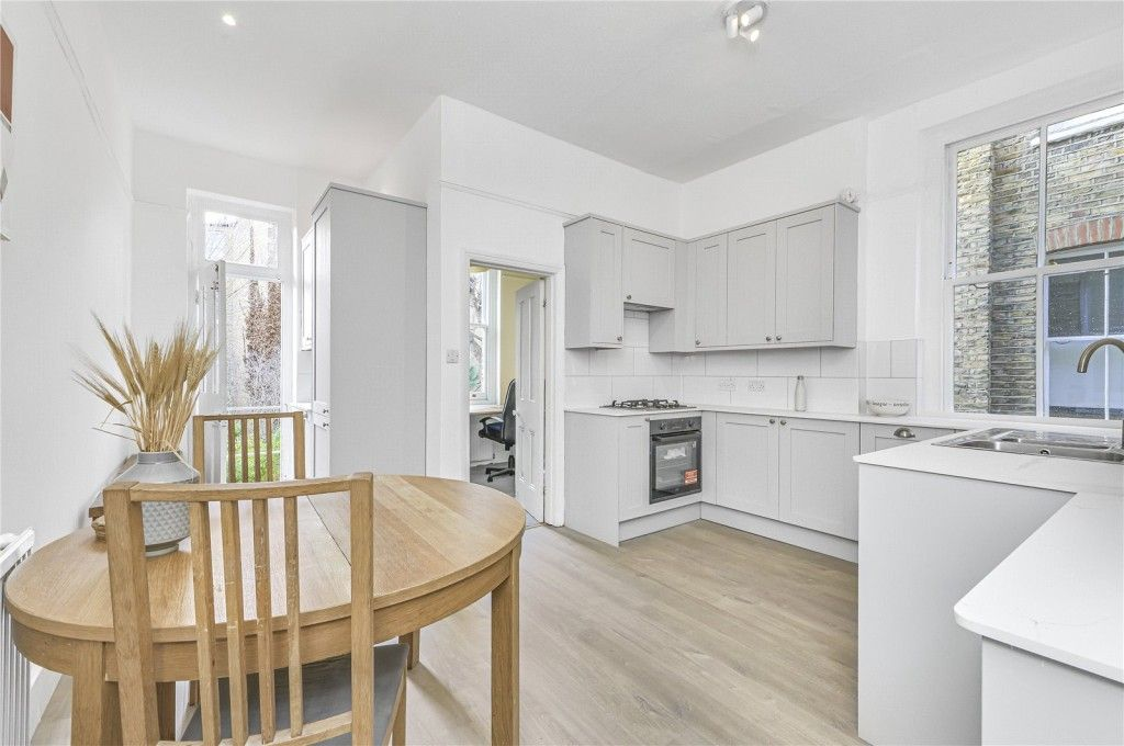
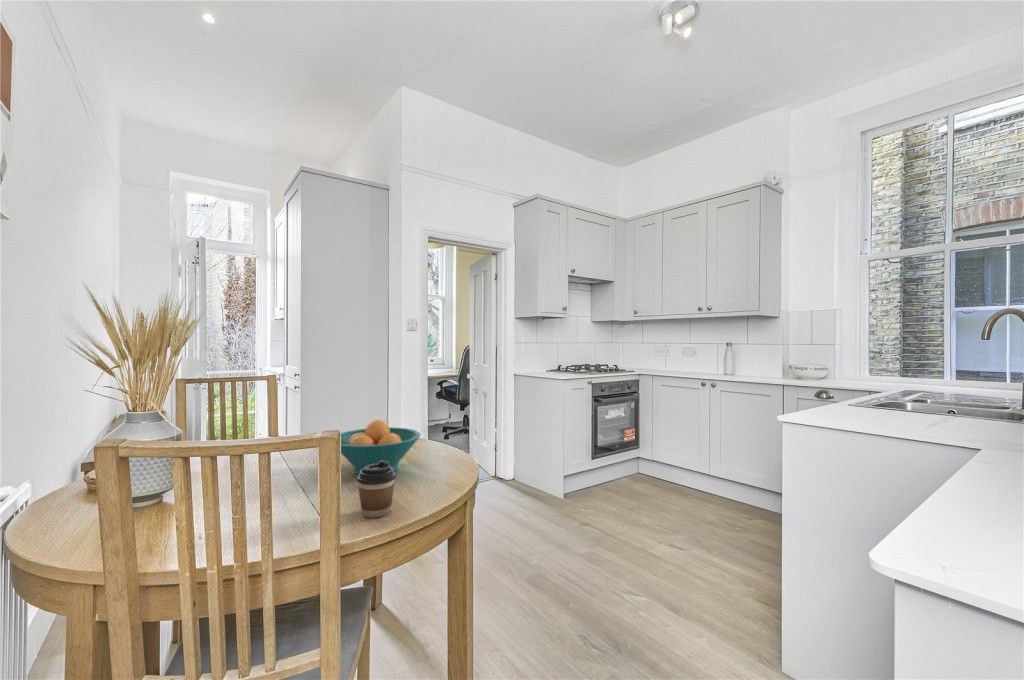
+ fruit bowl [340,419,422,475]
+ coffee cup [356,461,396,519]
